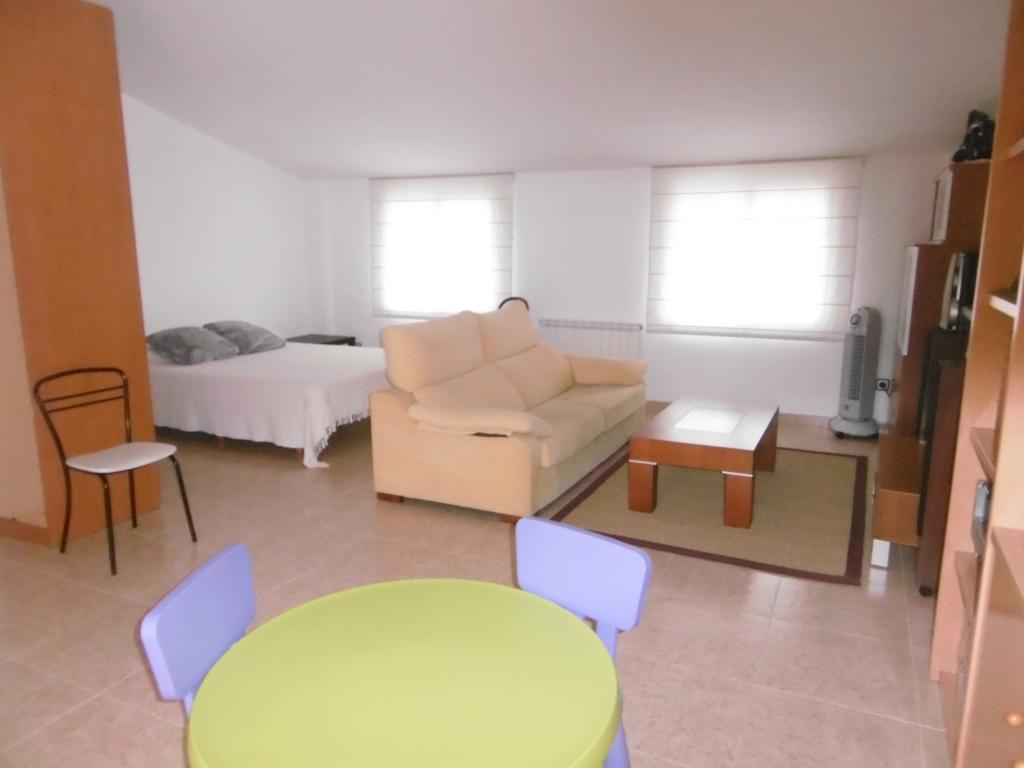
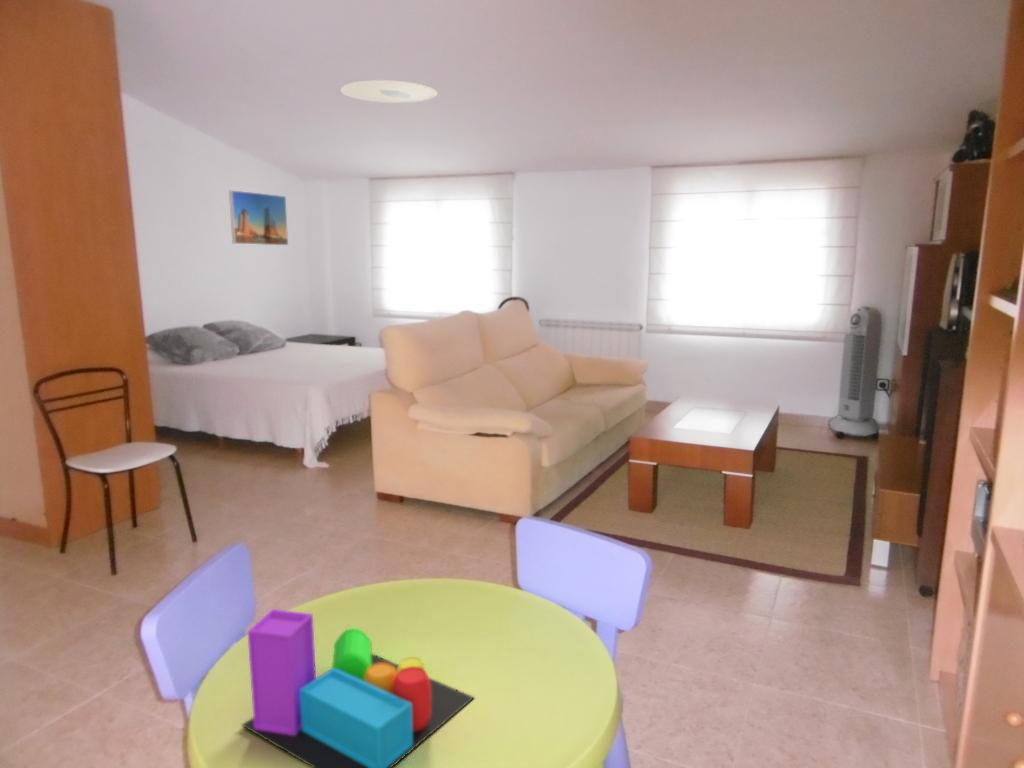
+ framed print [228,189,289,246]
+ toy blocks [240,608,476,768]
+ ceiling light [340,79,438,104]
